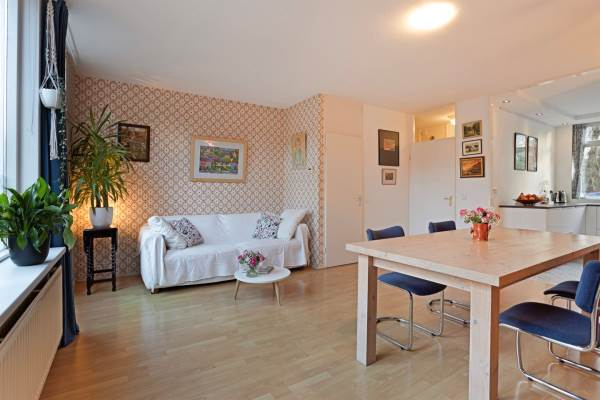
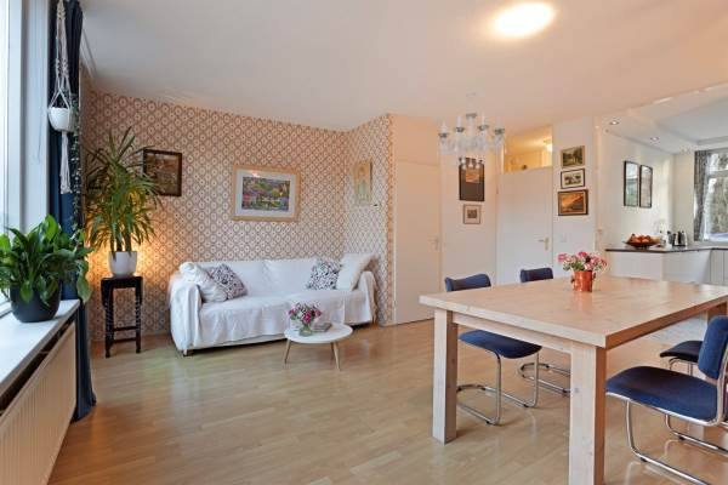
+ chandelier [436,91,507,171]
